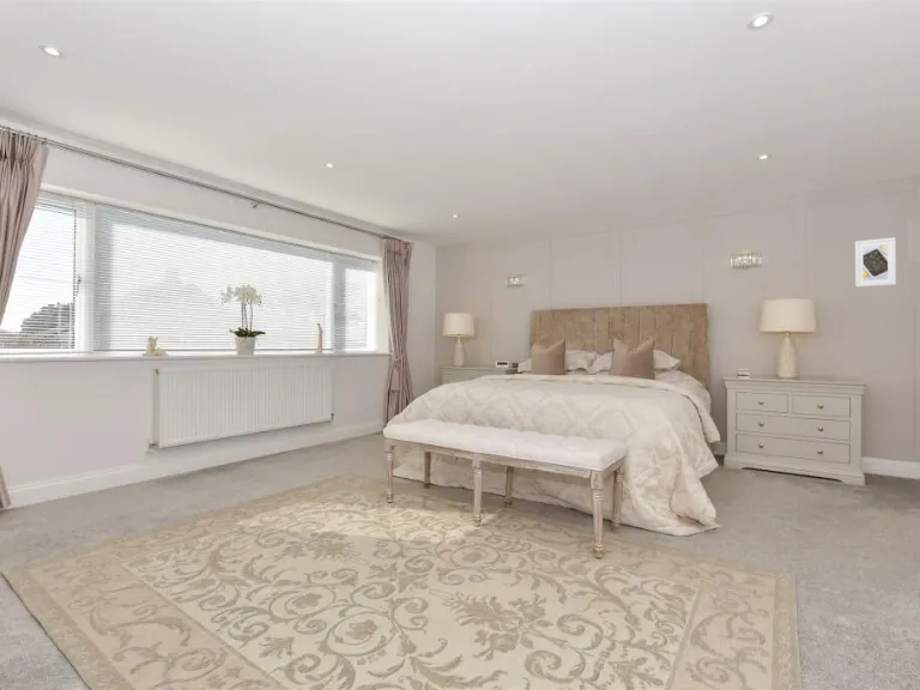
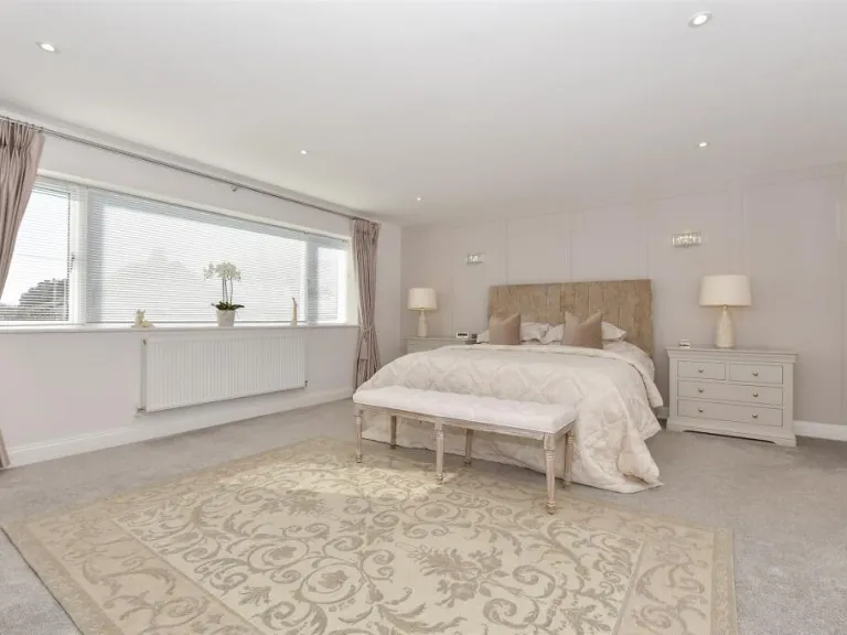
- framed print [854,236,897,289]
